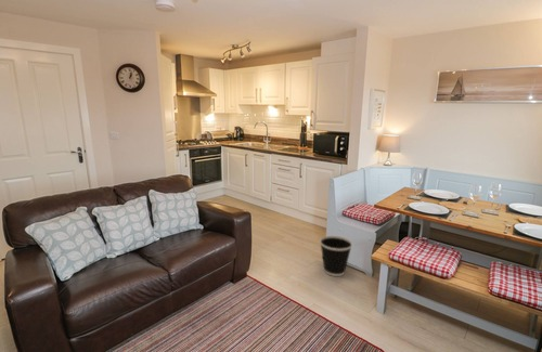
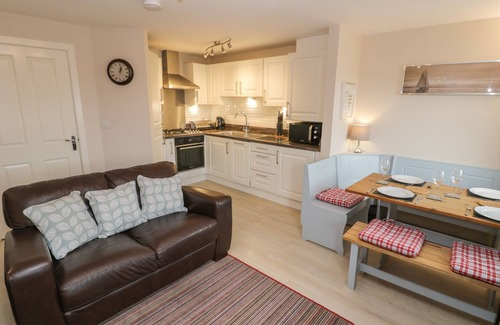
- wastebasket [319,235,353,277]
